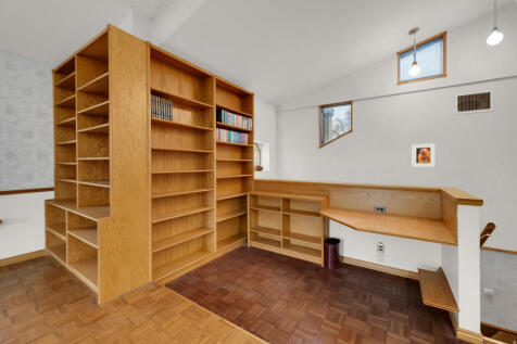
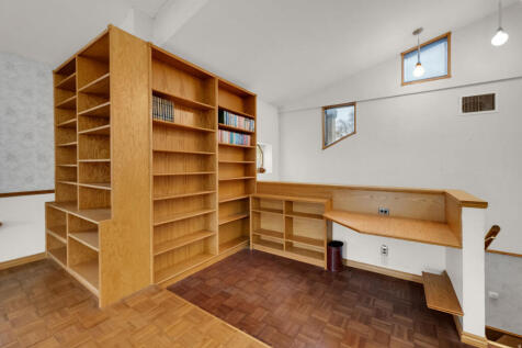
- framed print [412,142,436,168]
